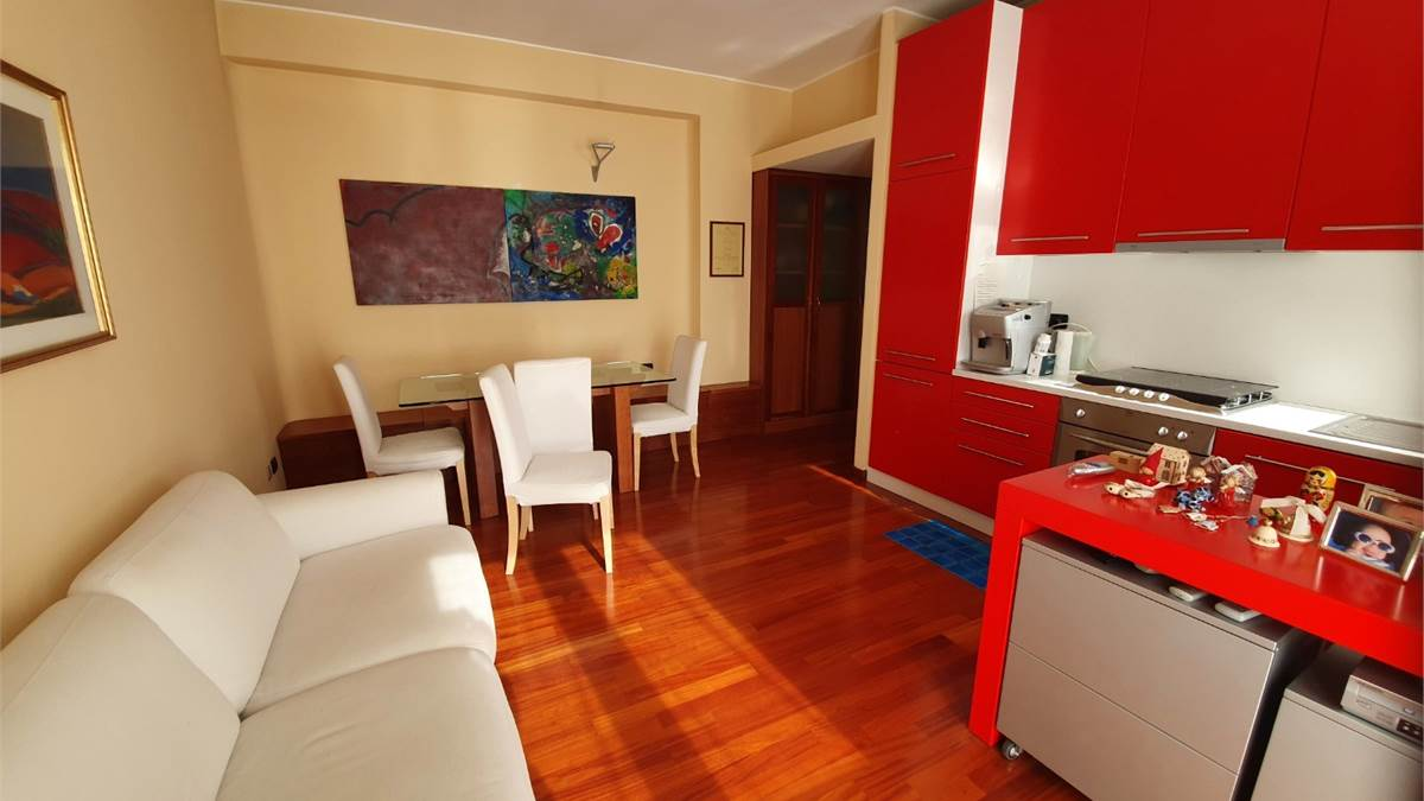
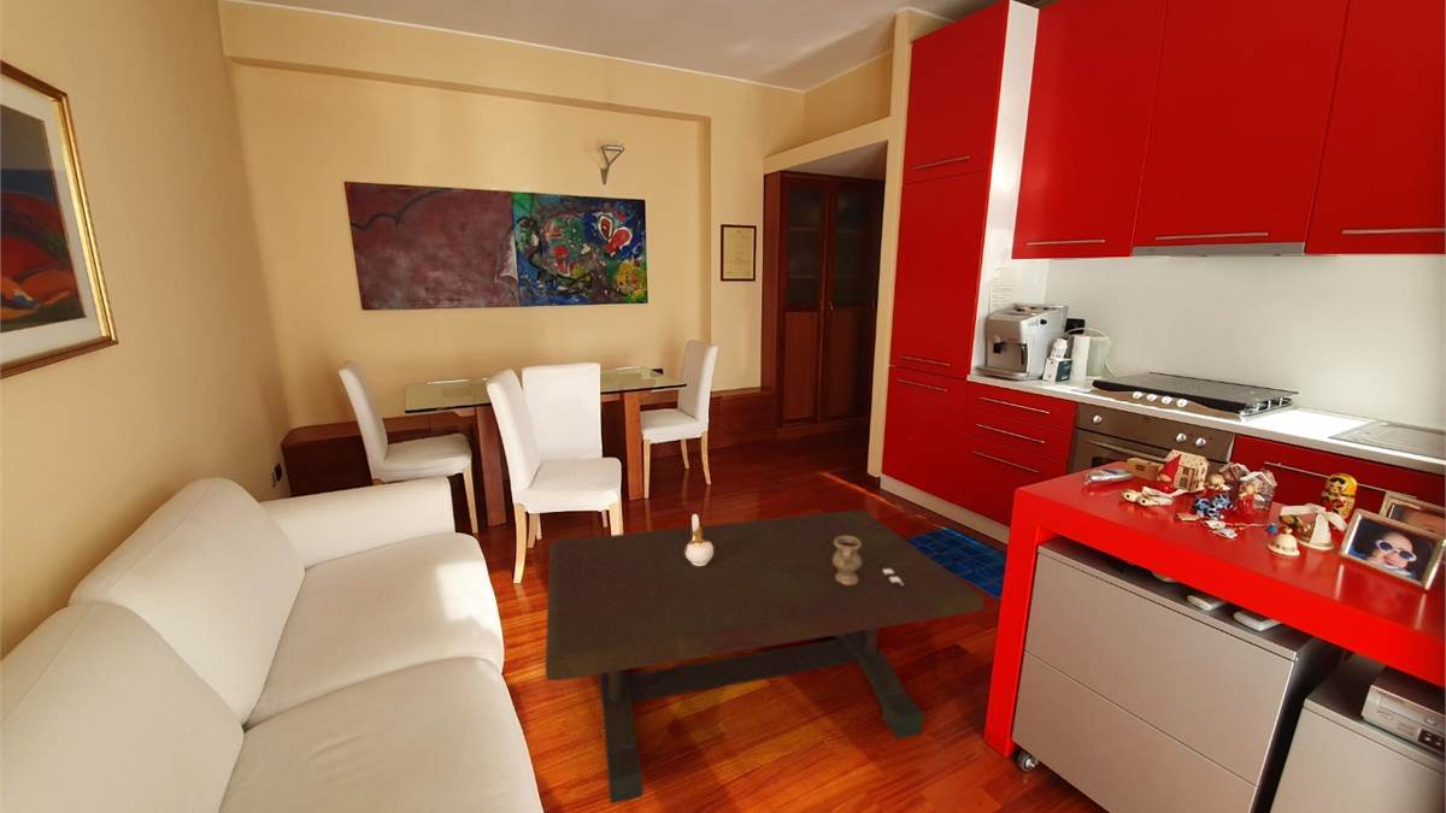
+ coffee table [545,508,984,805]
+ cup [833,536,905,588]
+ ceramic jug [684,513,713,566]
